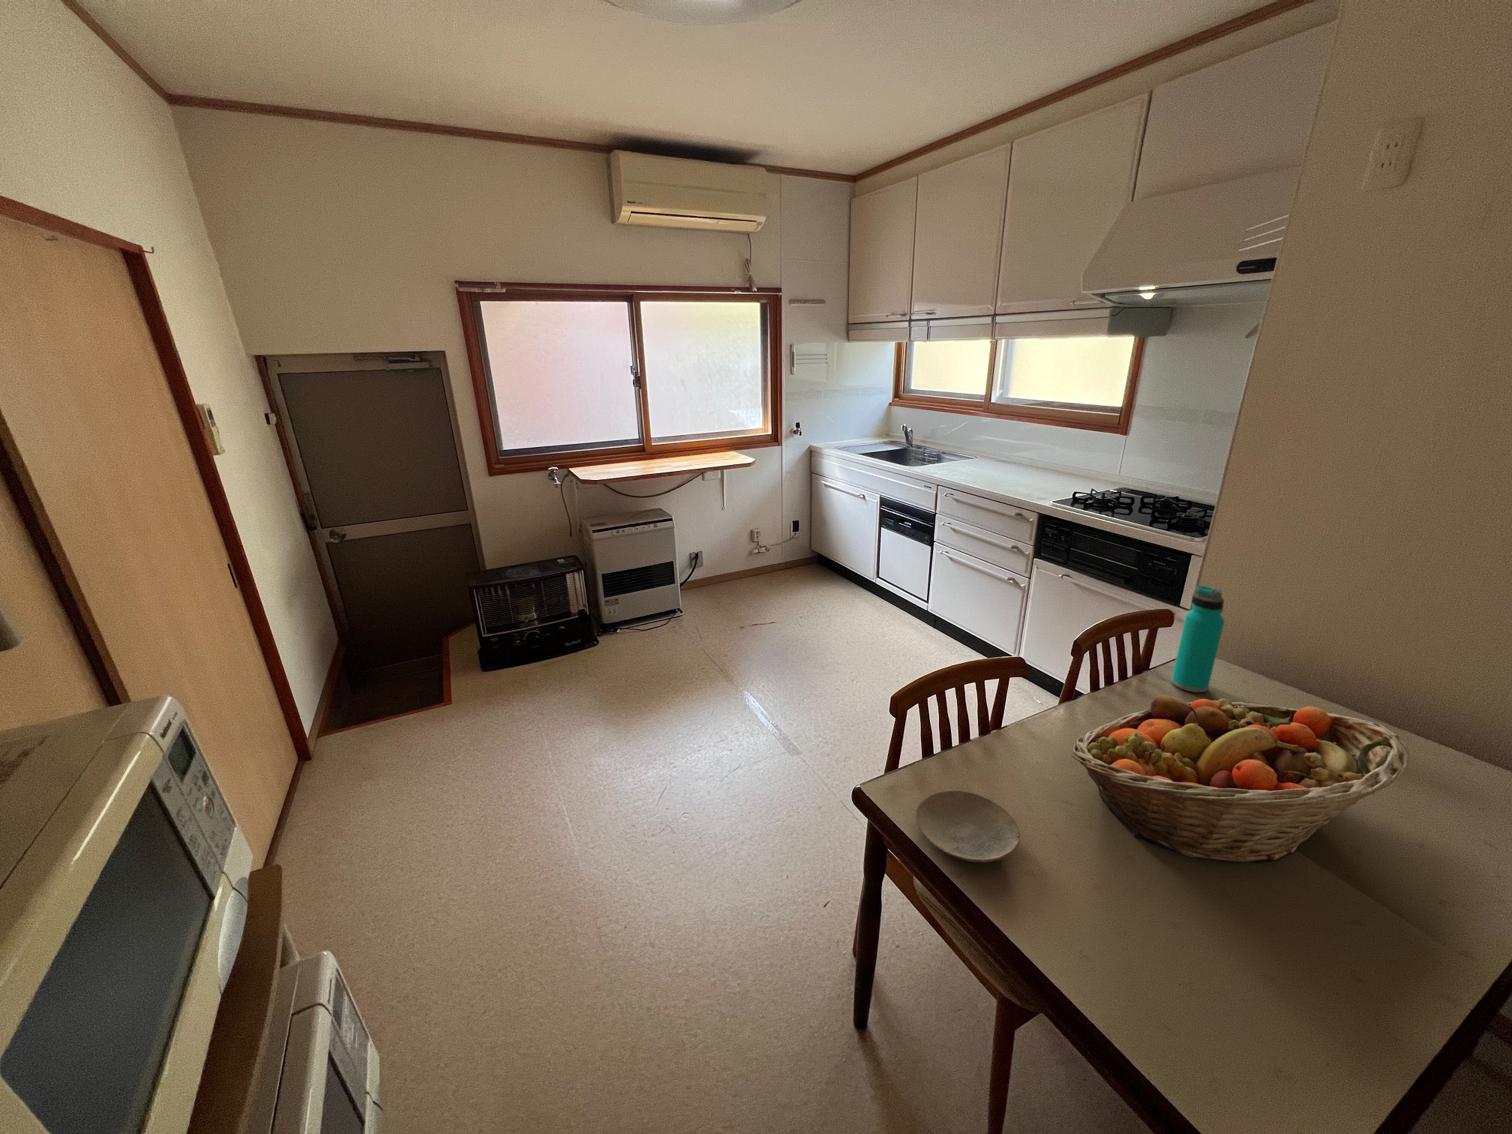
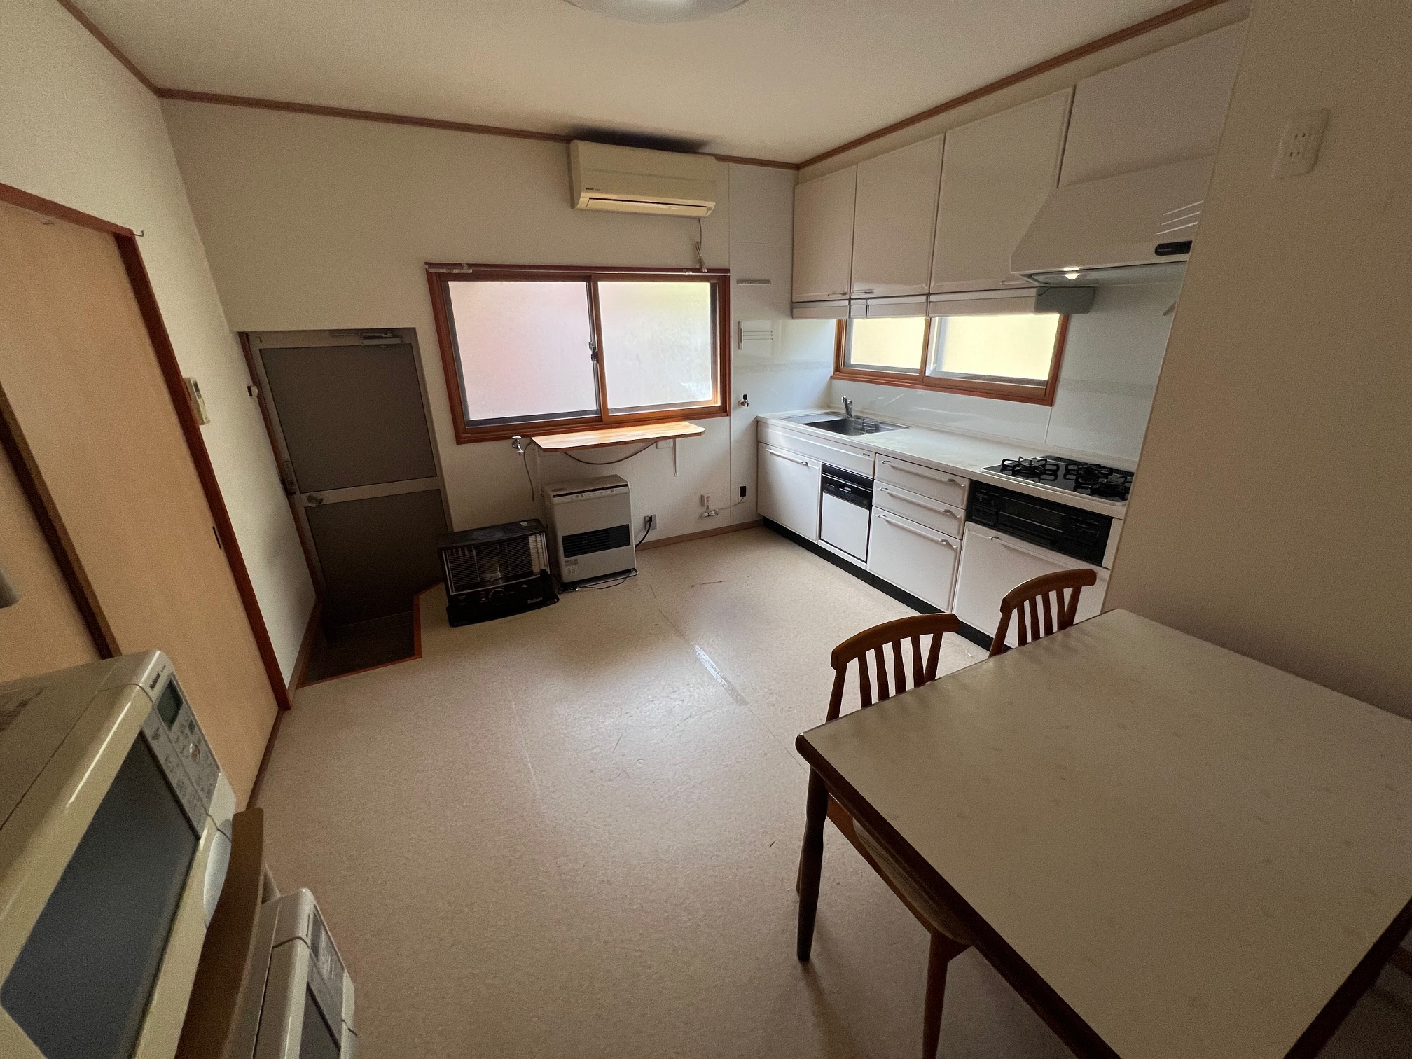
- plate [916,790,1020,864]
- fruit basket [1071,694,1410,864]
- water bottle [1170,584,1225,693]
